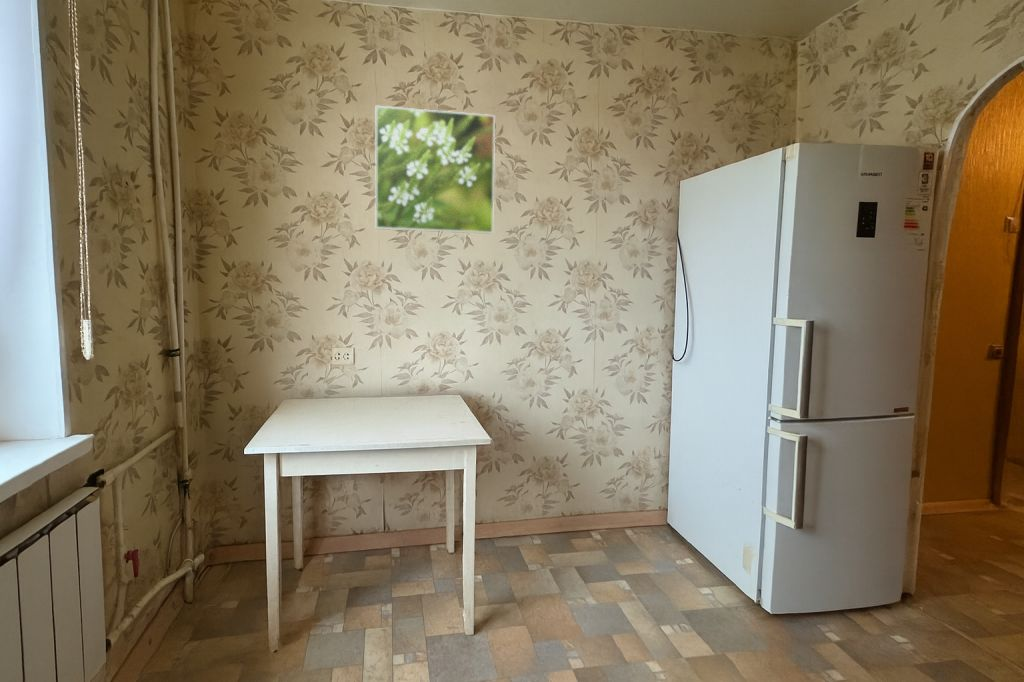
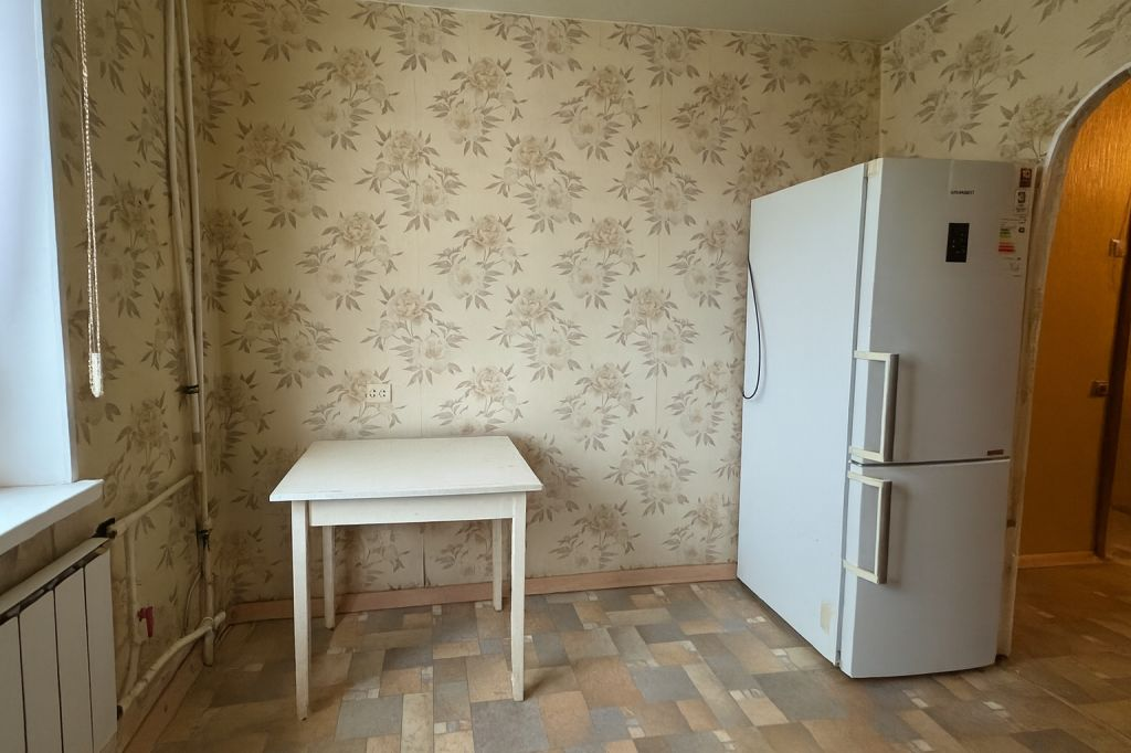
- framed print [375,105,496,235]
